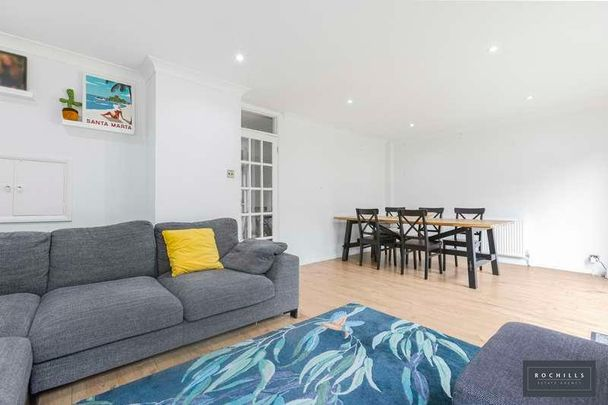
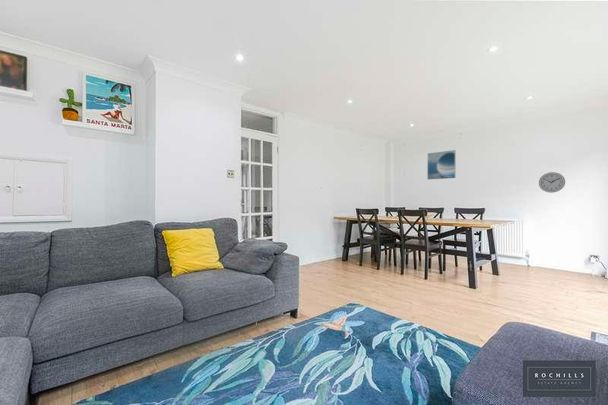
+ wall clock [538,171,566,194]
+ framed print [426,149,457,181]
